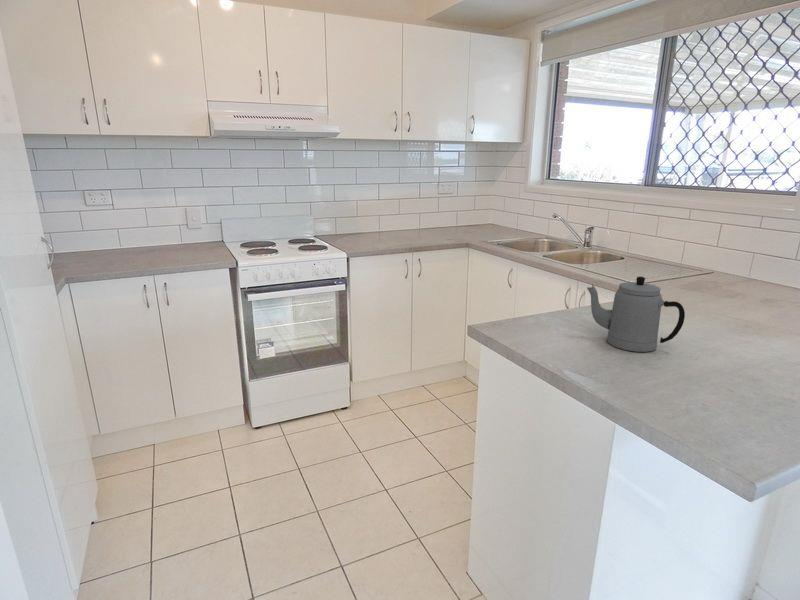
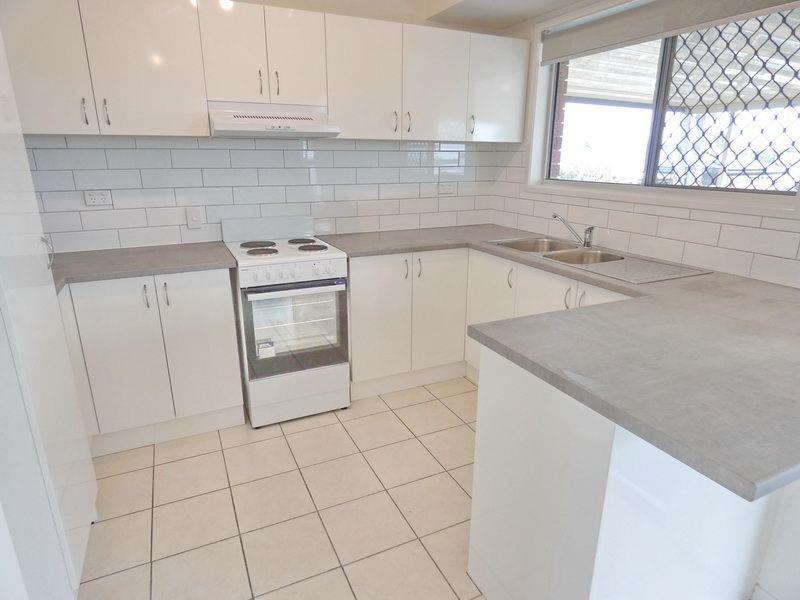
- teapot [586,276,686,353]
